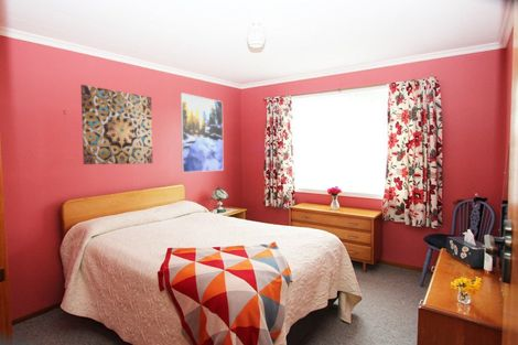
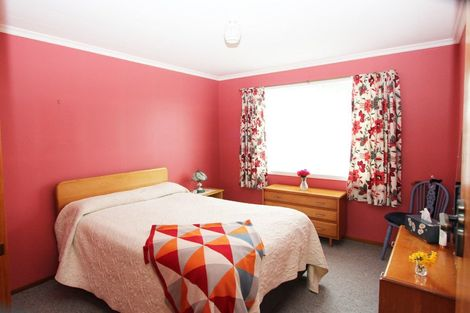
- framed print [180,91,225,173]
- wall art [80,84,154,165]
